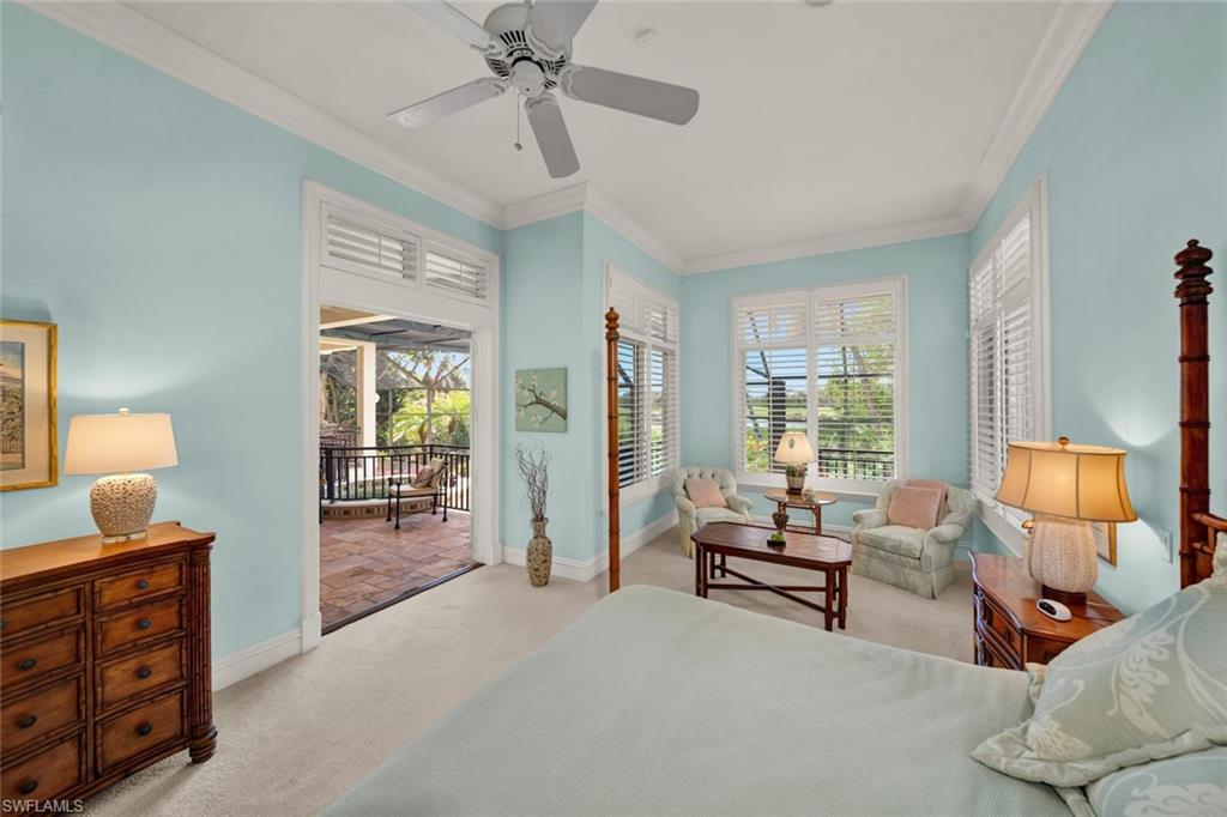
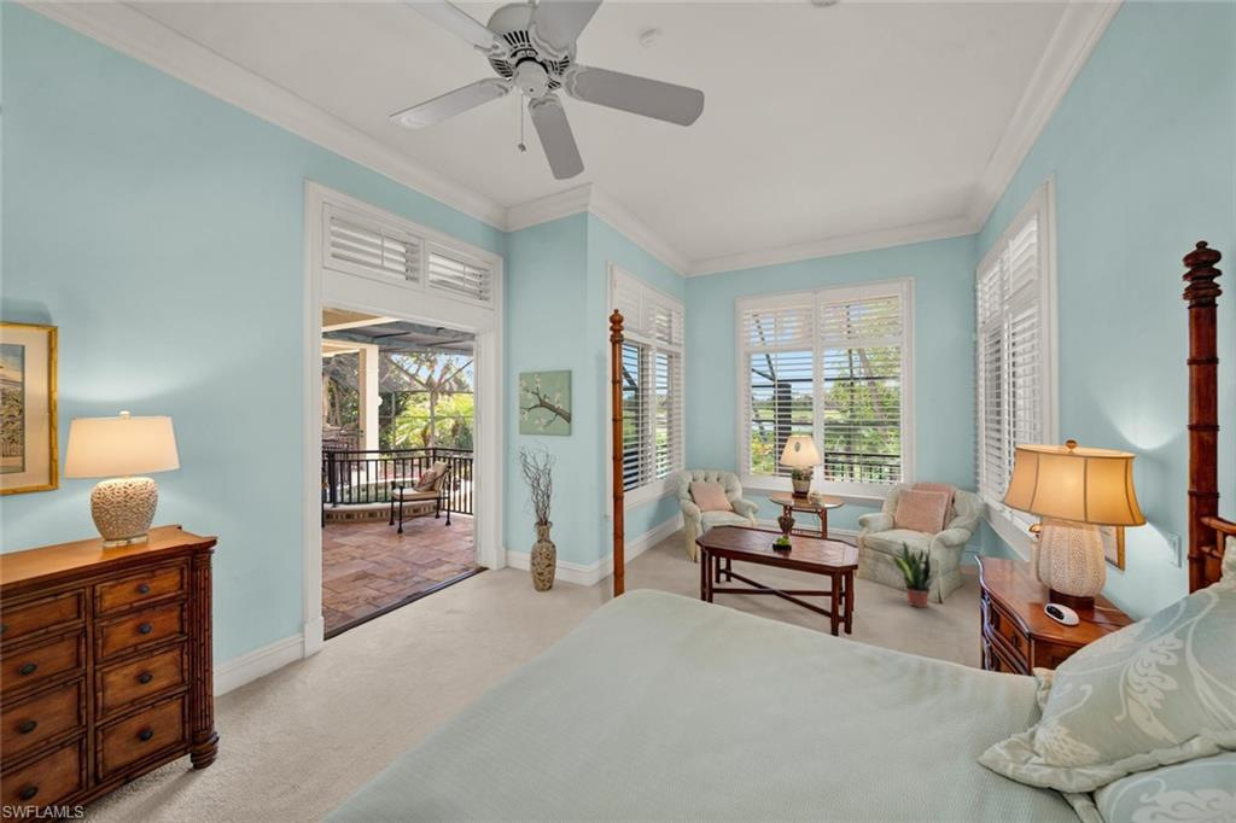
+ potted plant [892,539,944,608]
